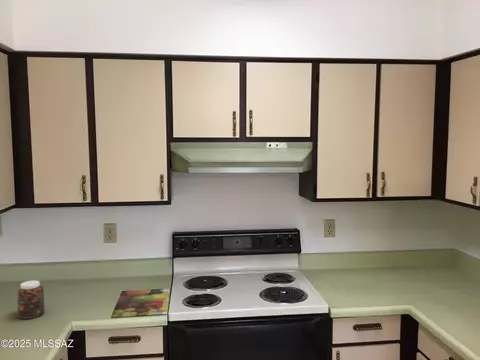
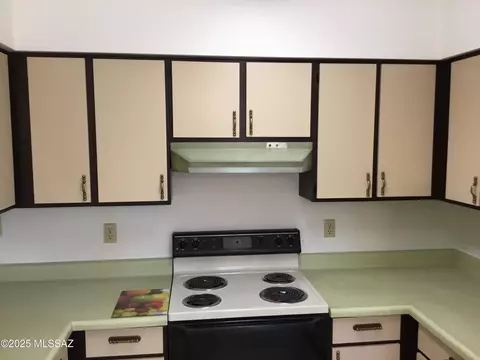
- jar [16,279,46,320]
